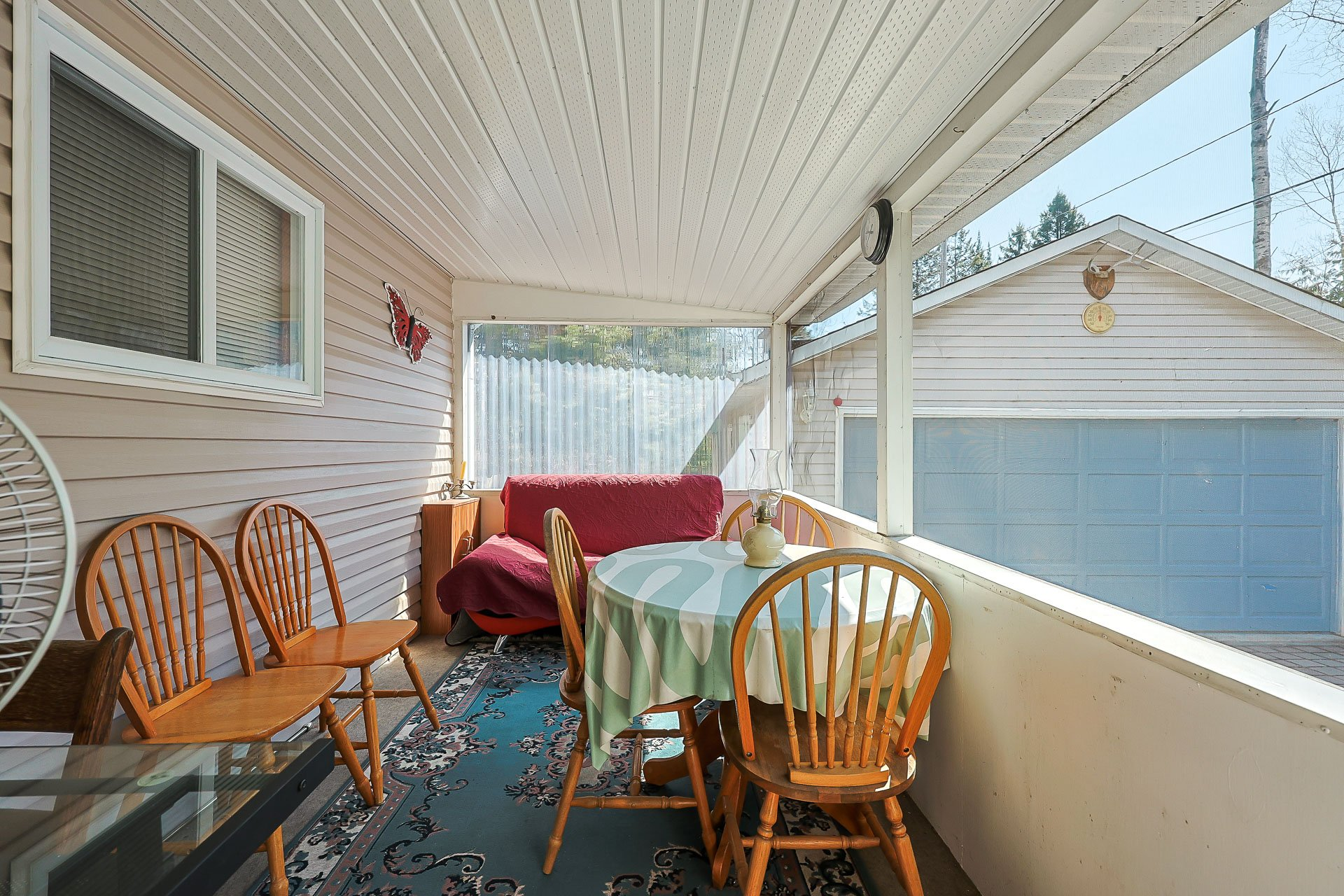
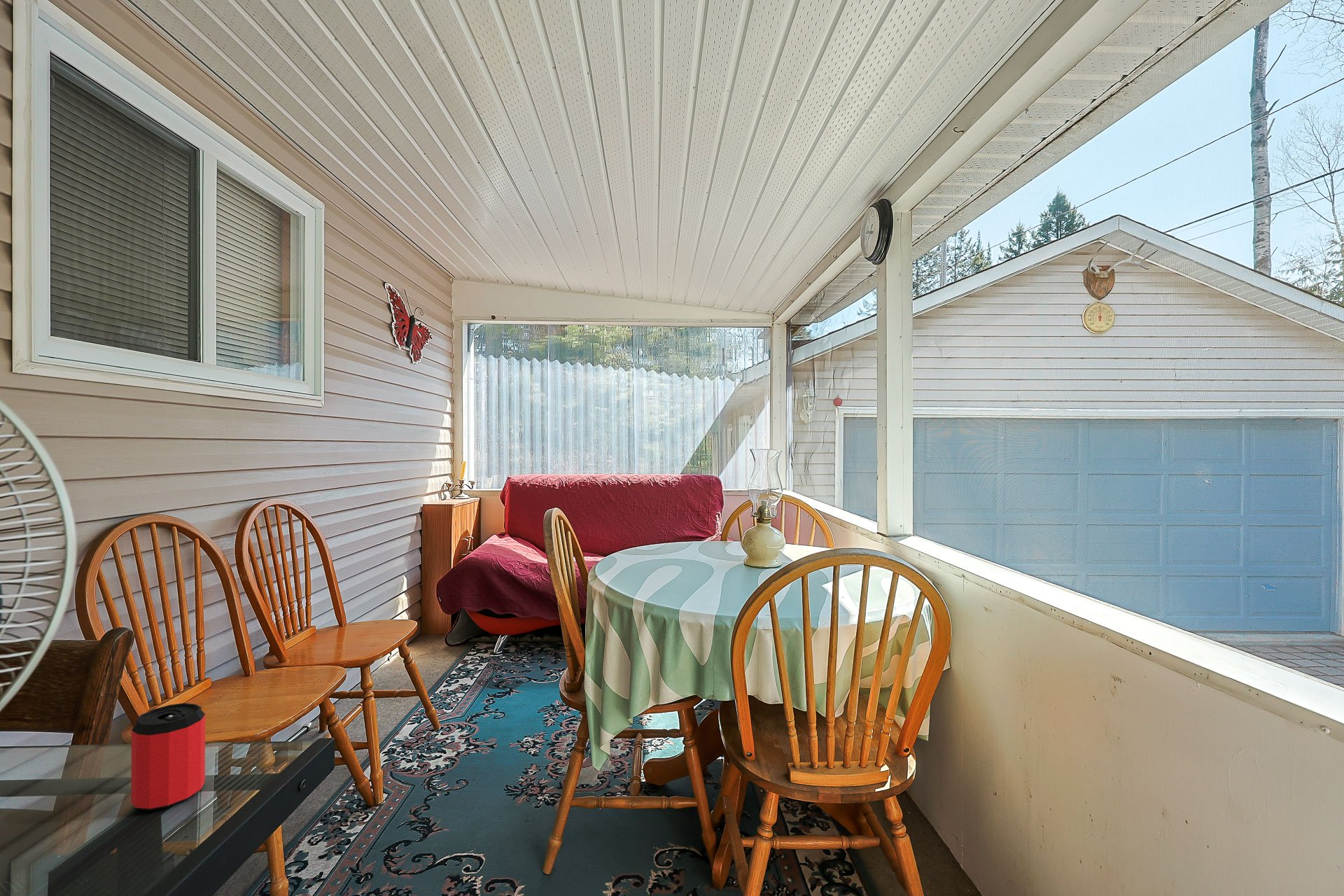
+ can [130,702,206,811]
